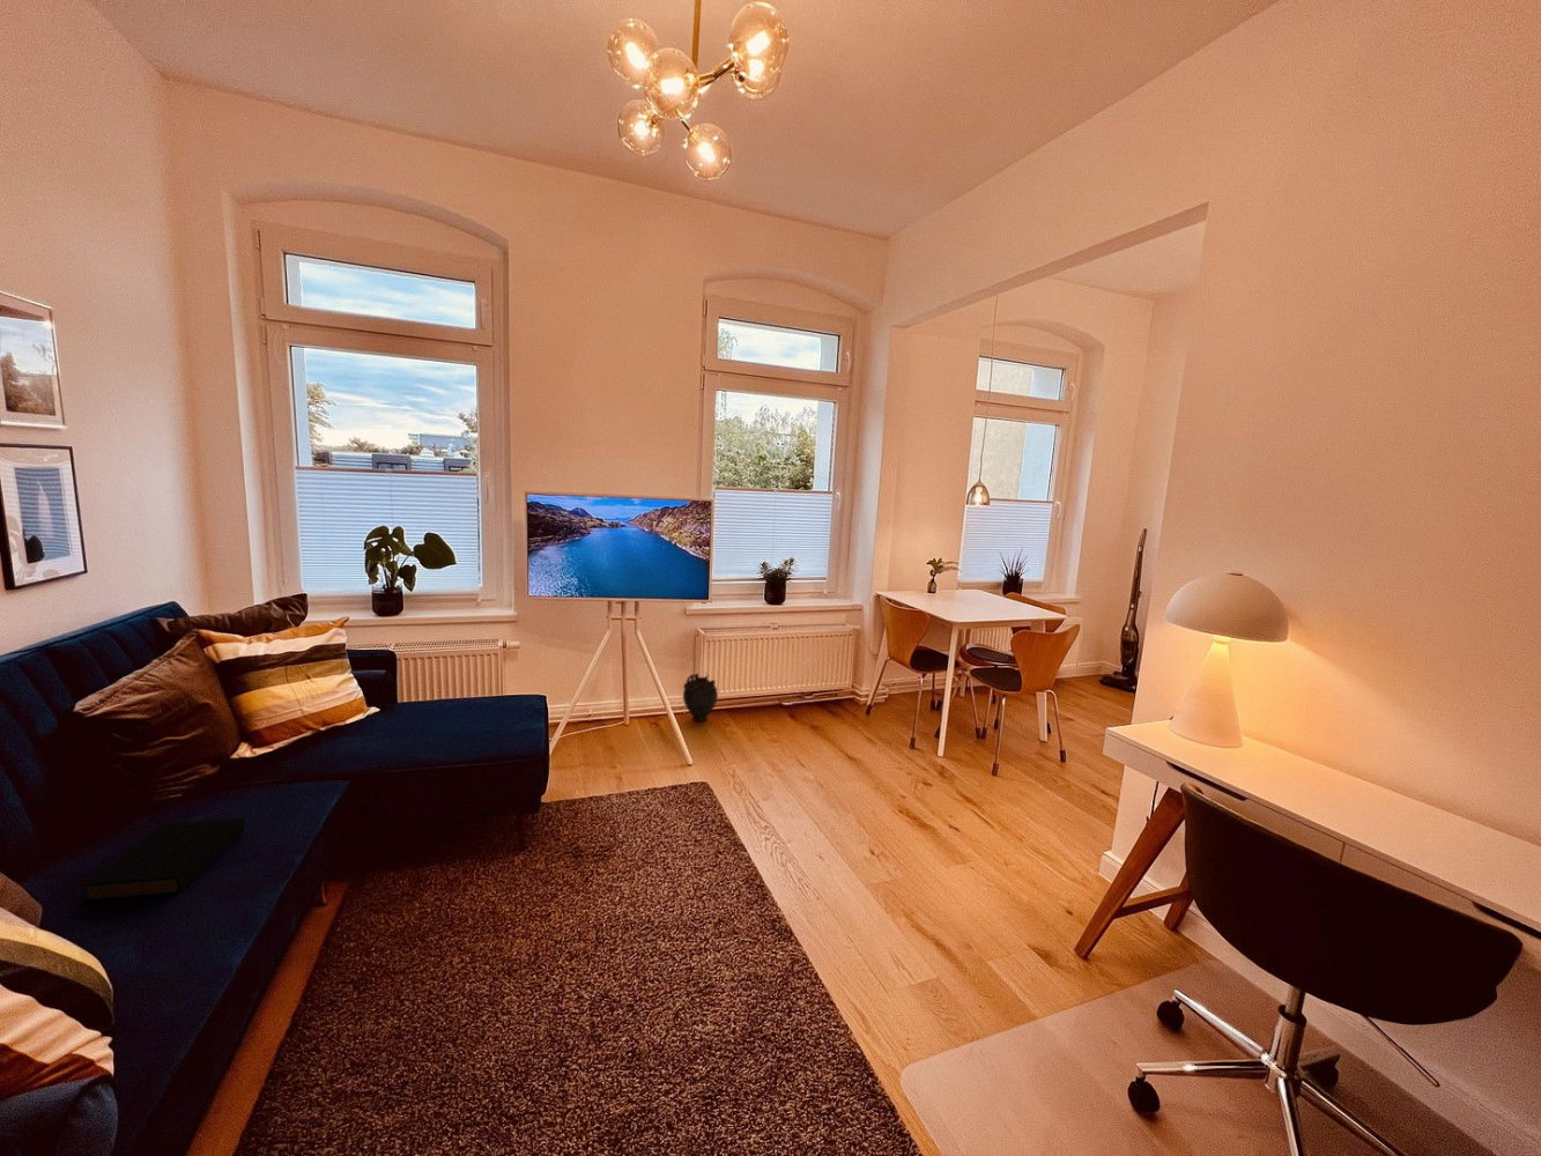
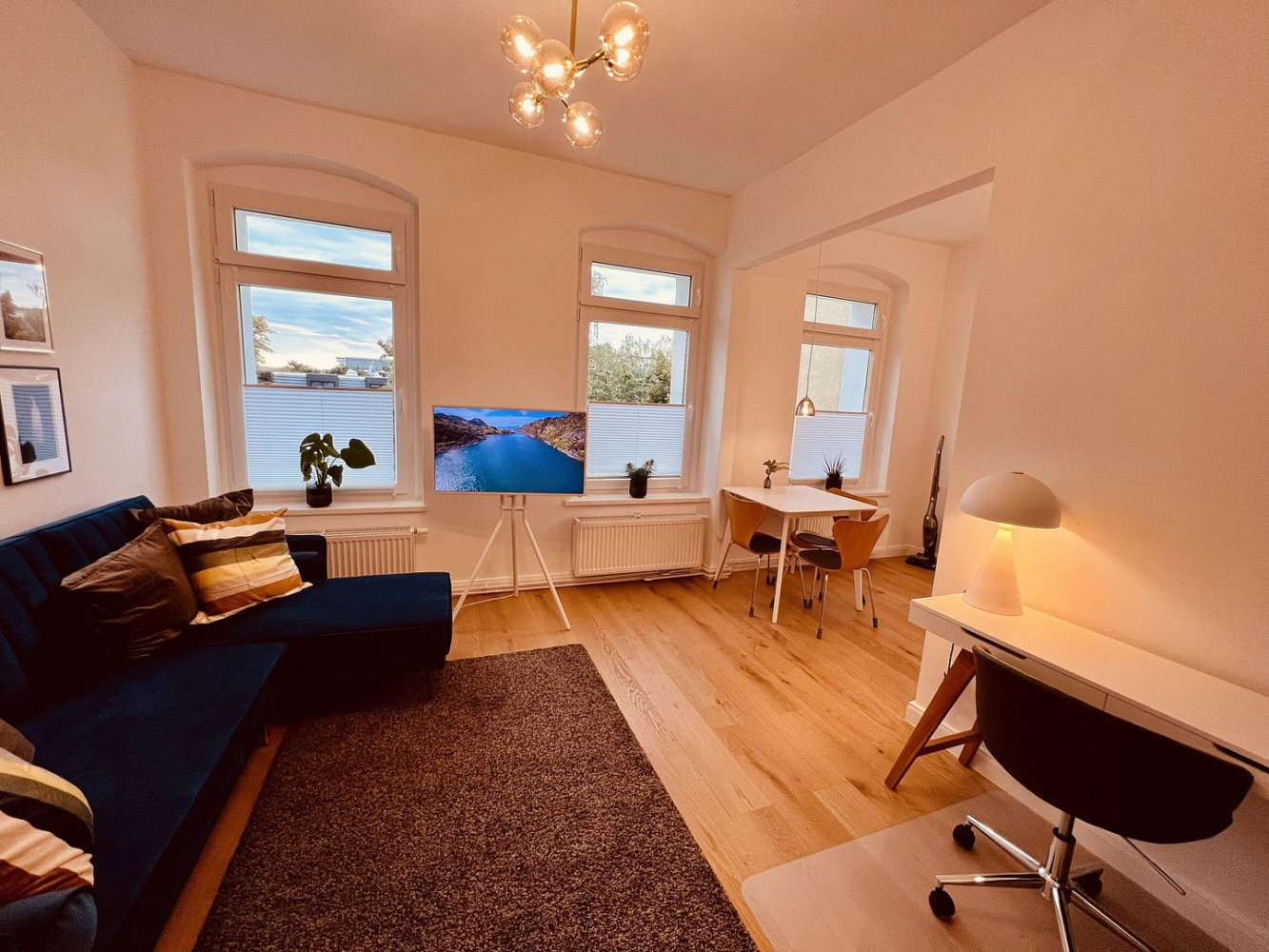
- ceramic jug [682,672,719,722]
- hardback book [80,817,247,903]
